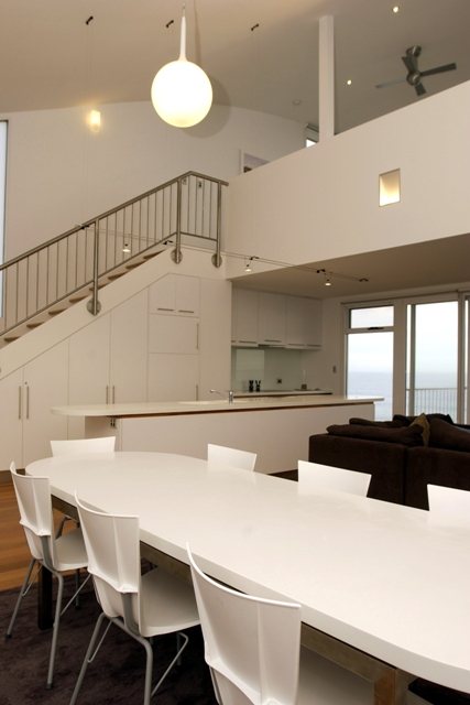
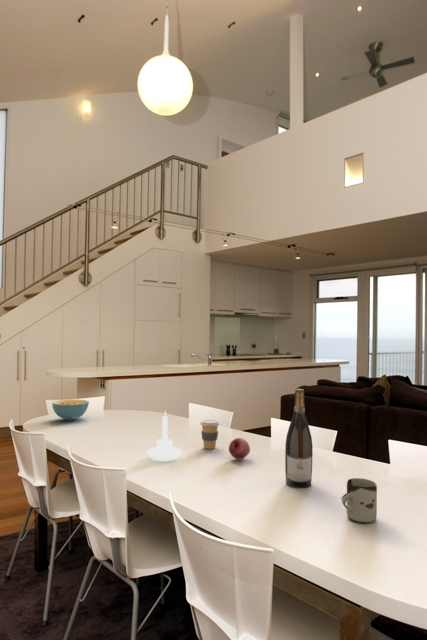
+ wine bottle [284,388,313,489]
+ cereal bowl [51,399,90,421]
+ cup [340,477,378,525]
+ candle holder [146,409,183,460]
+ fruit [228,437,251,460]
+ coffee cup [199,419,221,450]
